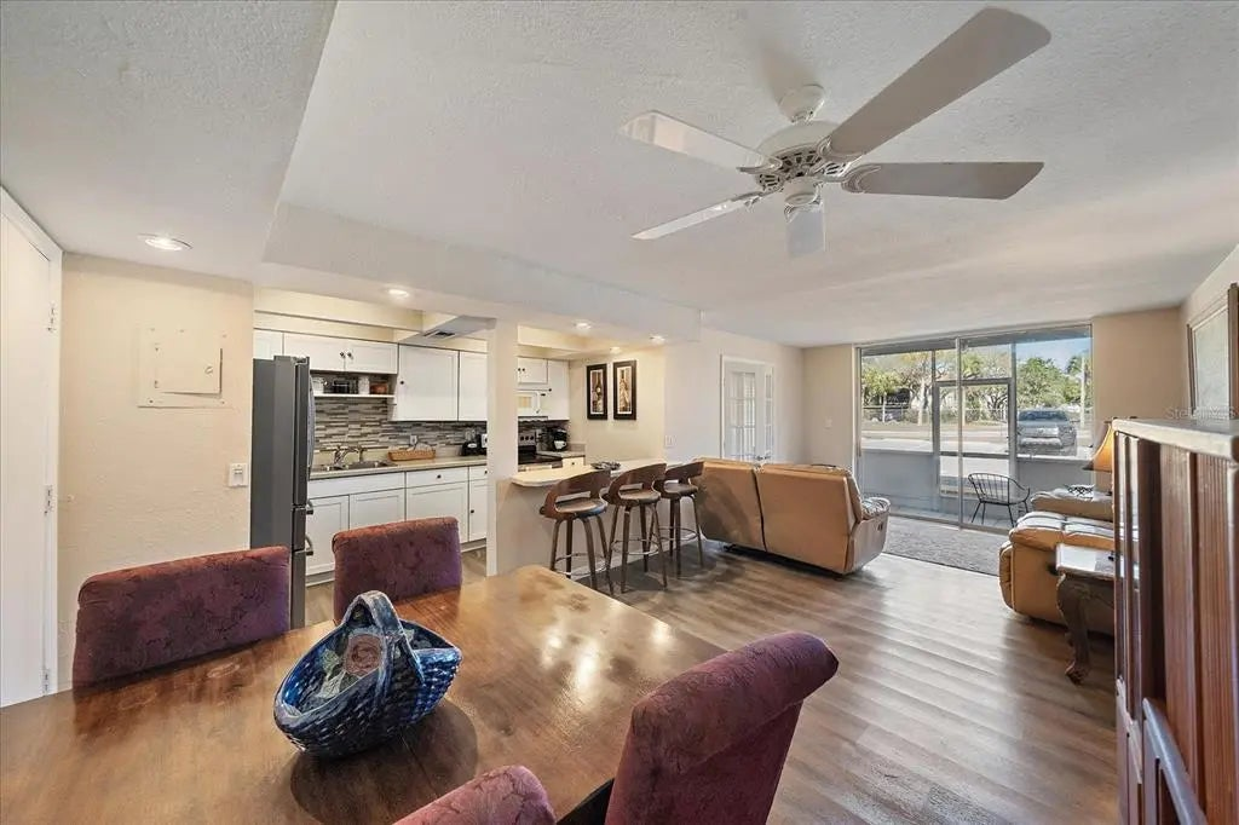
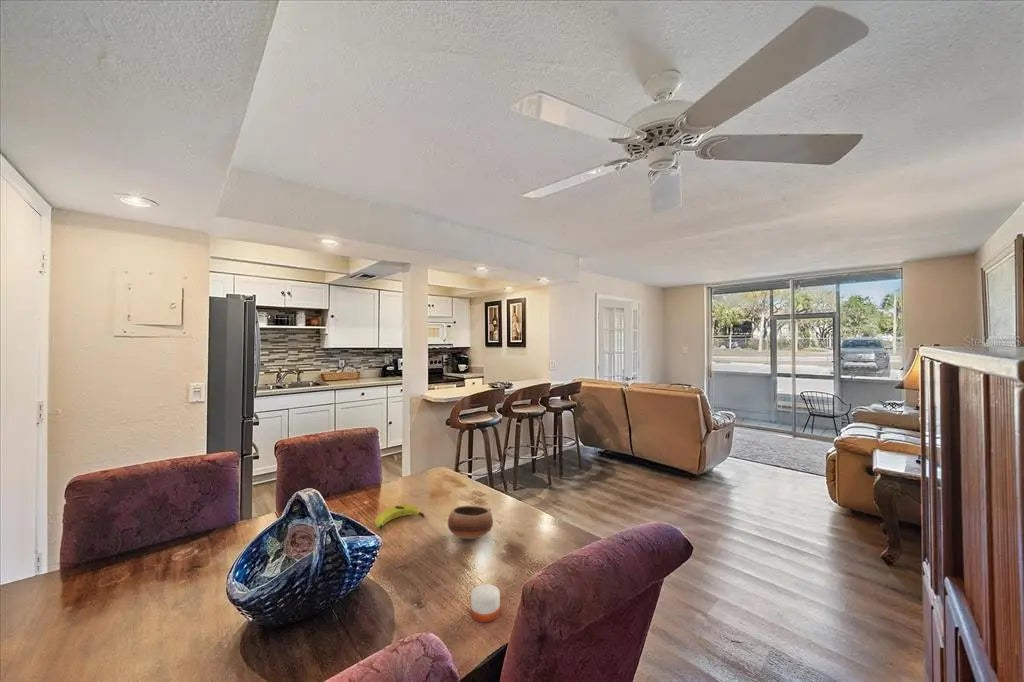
+ banana [374,503,425,530]
+ bowl [447,504,494,540]
+ candle [470,583,501,623]
